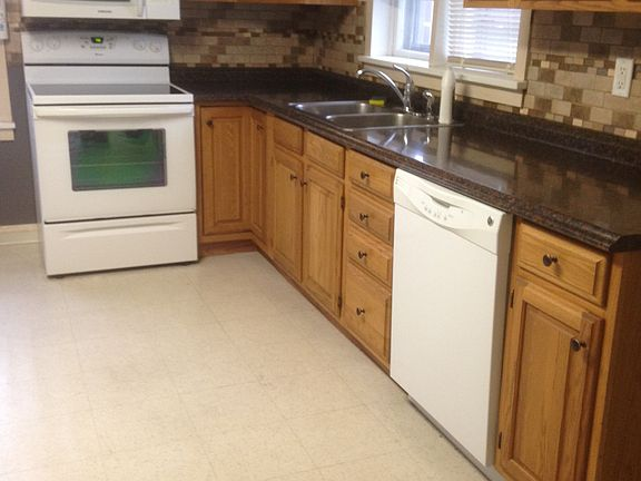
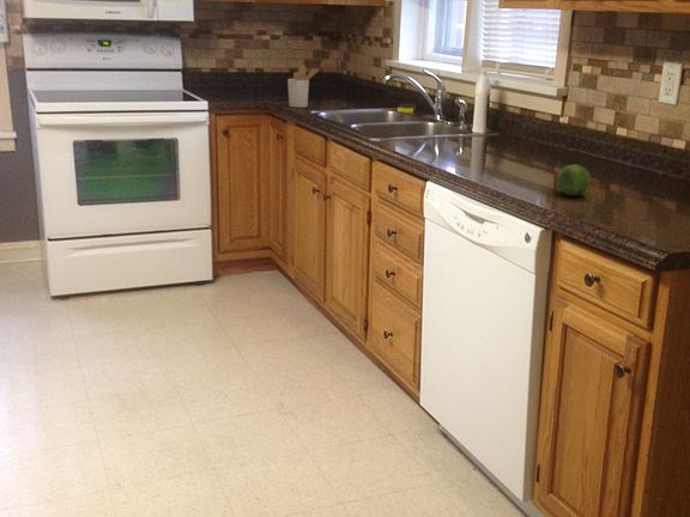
+ fruit [556,163,592,196]
+ utensil holder [286,65,321,109]
